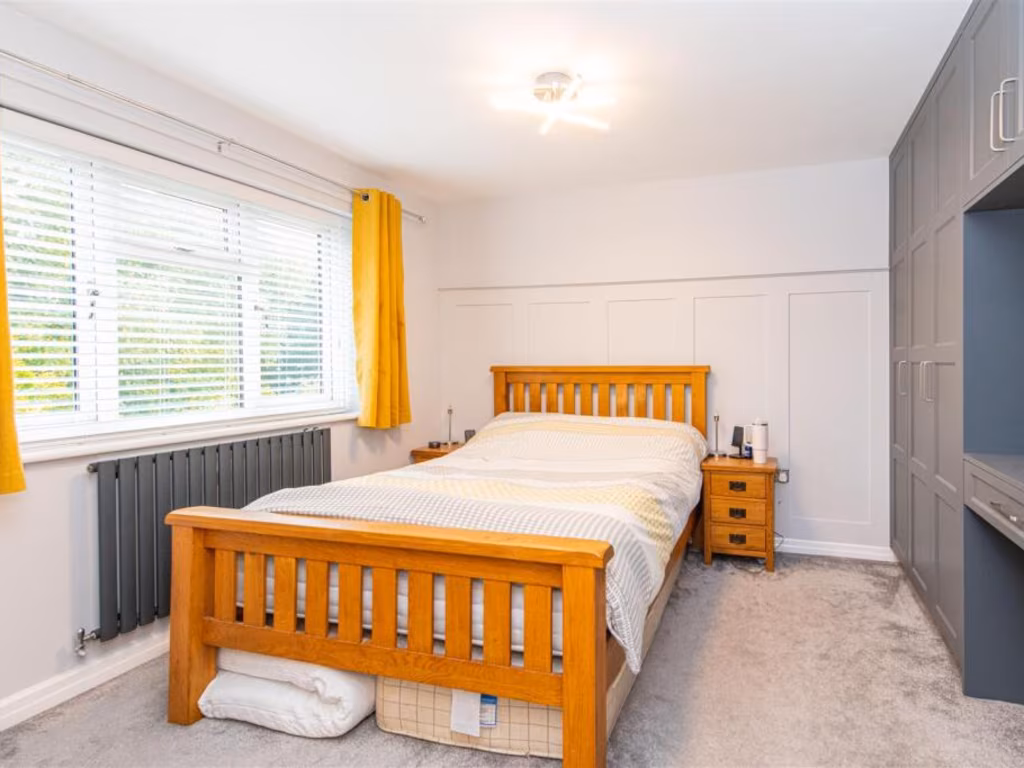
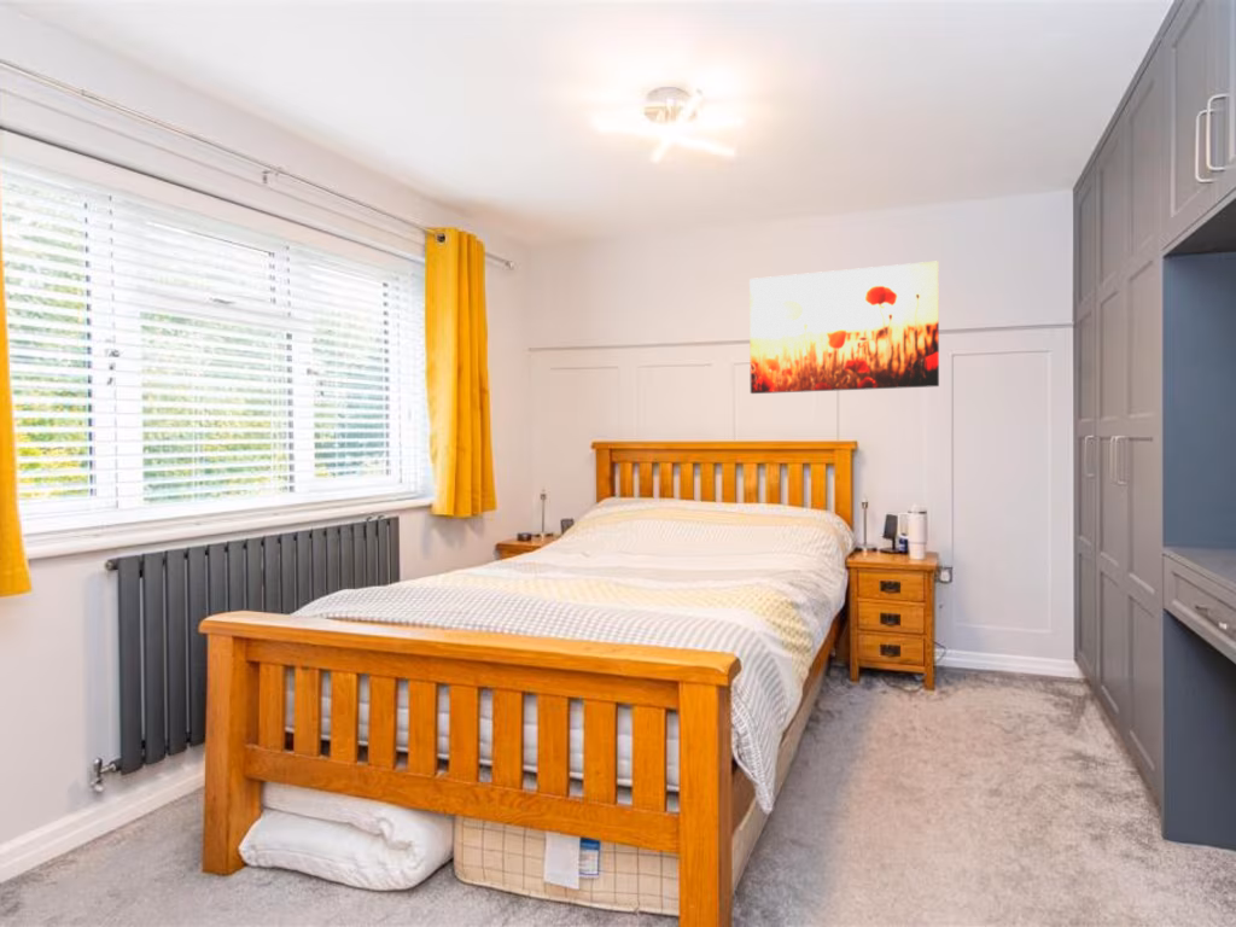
+ wall art [748,260,940,395]
